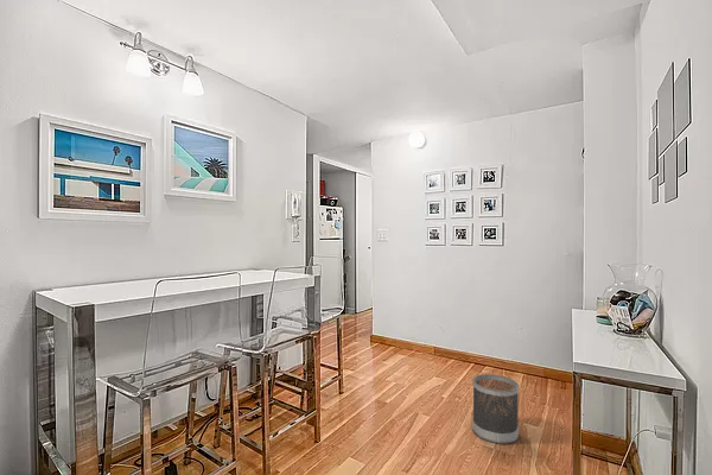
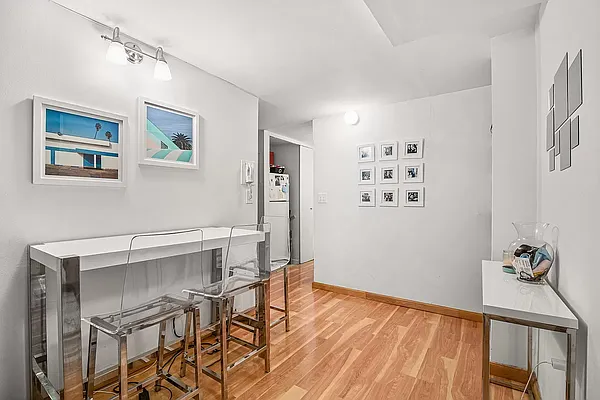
- wastebasket [471,373,520,445]
